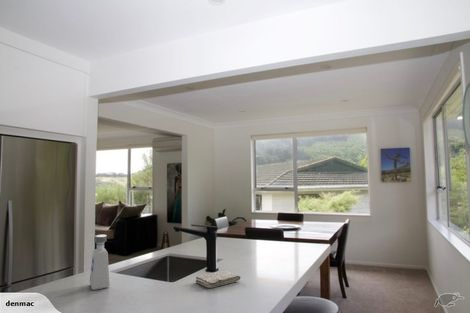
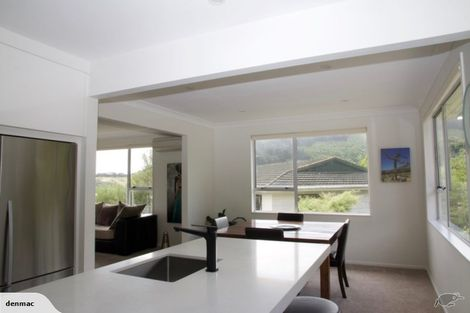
- soap dispenser [89,234,111,291]
- washcloth [195,270,242,289]
